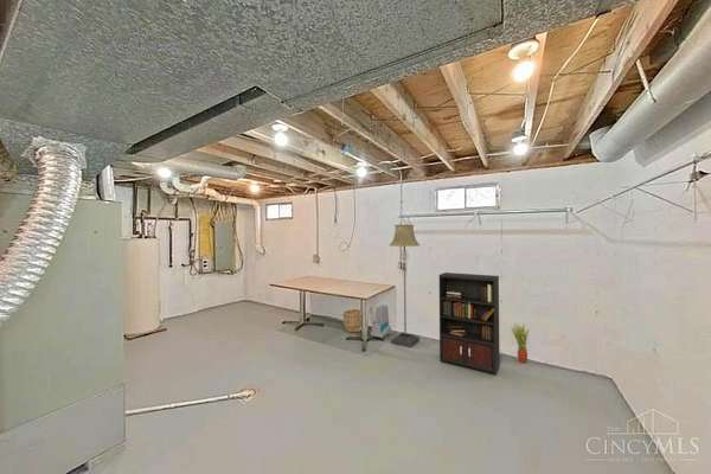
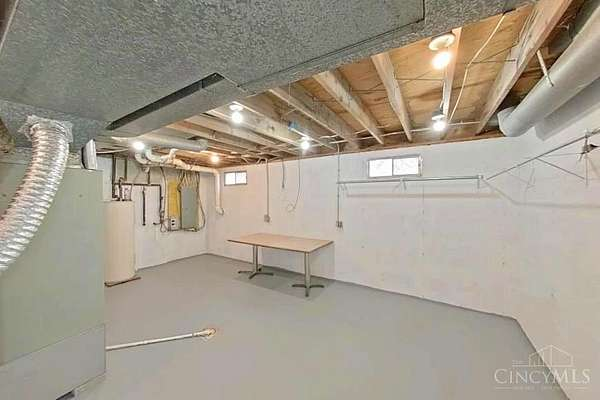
- vacuum cleaner [358,303,392,340]
- bookcase [438,271,520,376]
- potted plant [510,321,531,364]
- wooden bucket [341,308,363,333]
- floor lamp [389,224,421,348]
